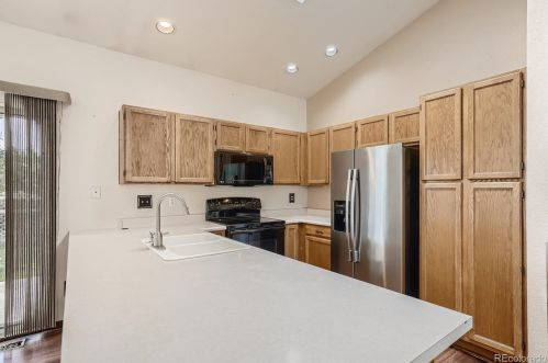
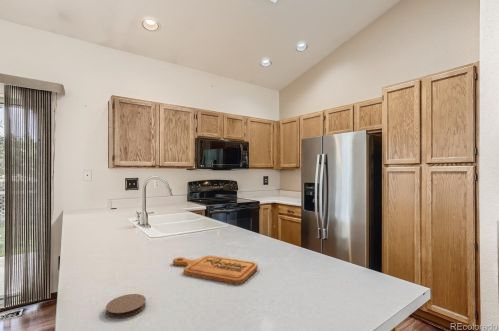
+ cutting board [172,255,259,285]
+ coaster [105,293,147,319]
